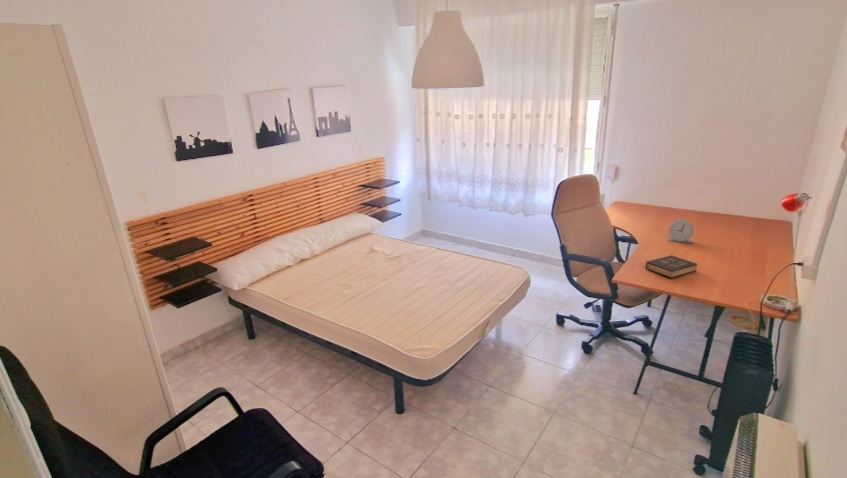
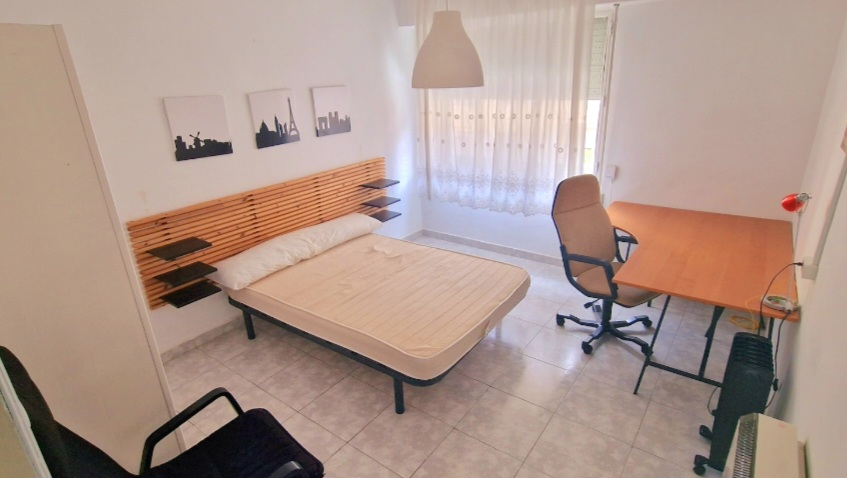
- hardback book [645,254,698,279]
- alarm clock [667,219,695,244]
